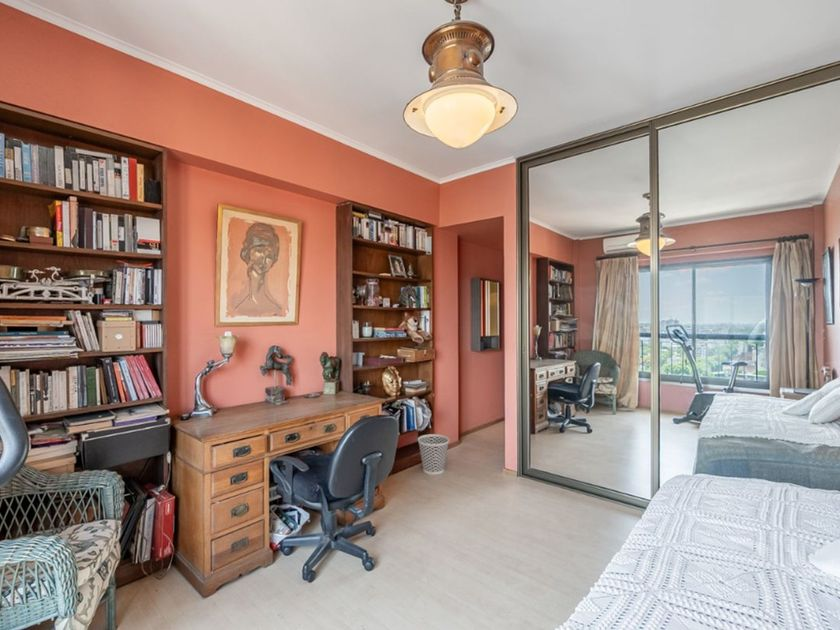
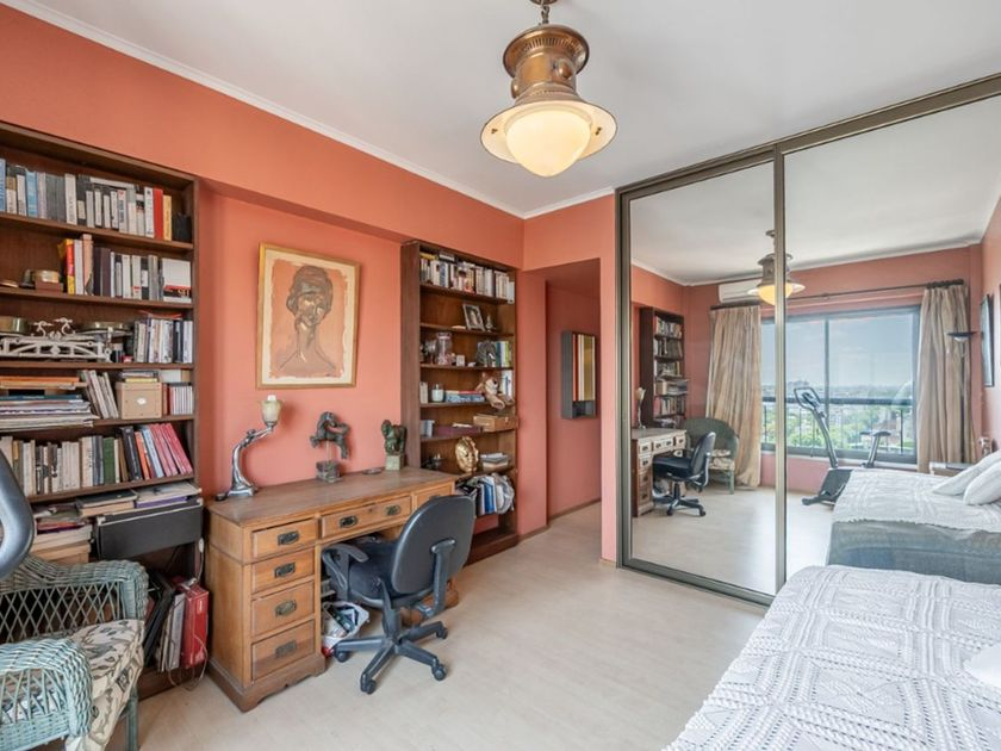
- wastebasket [417,433,450,476]
